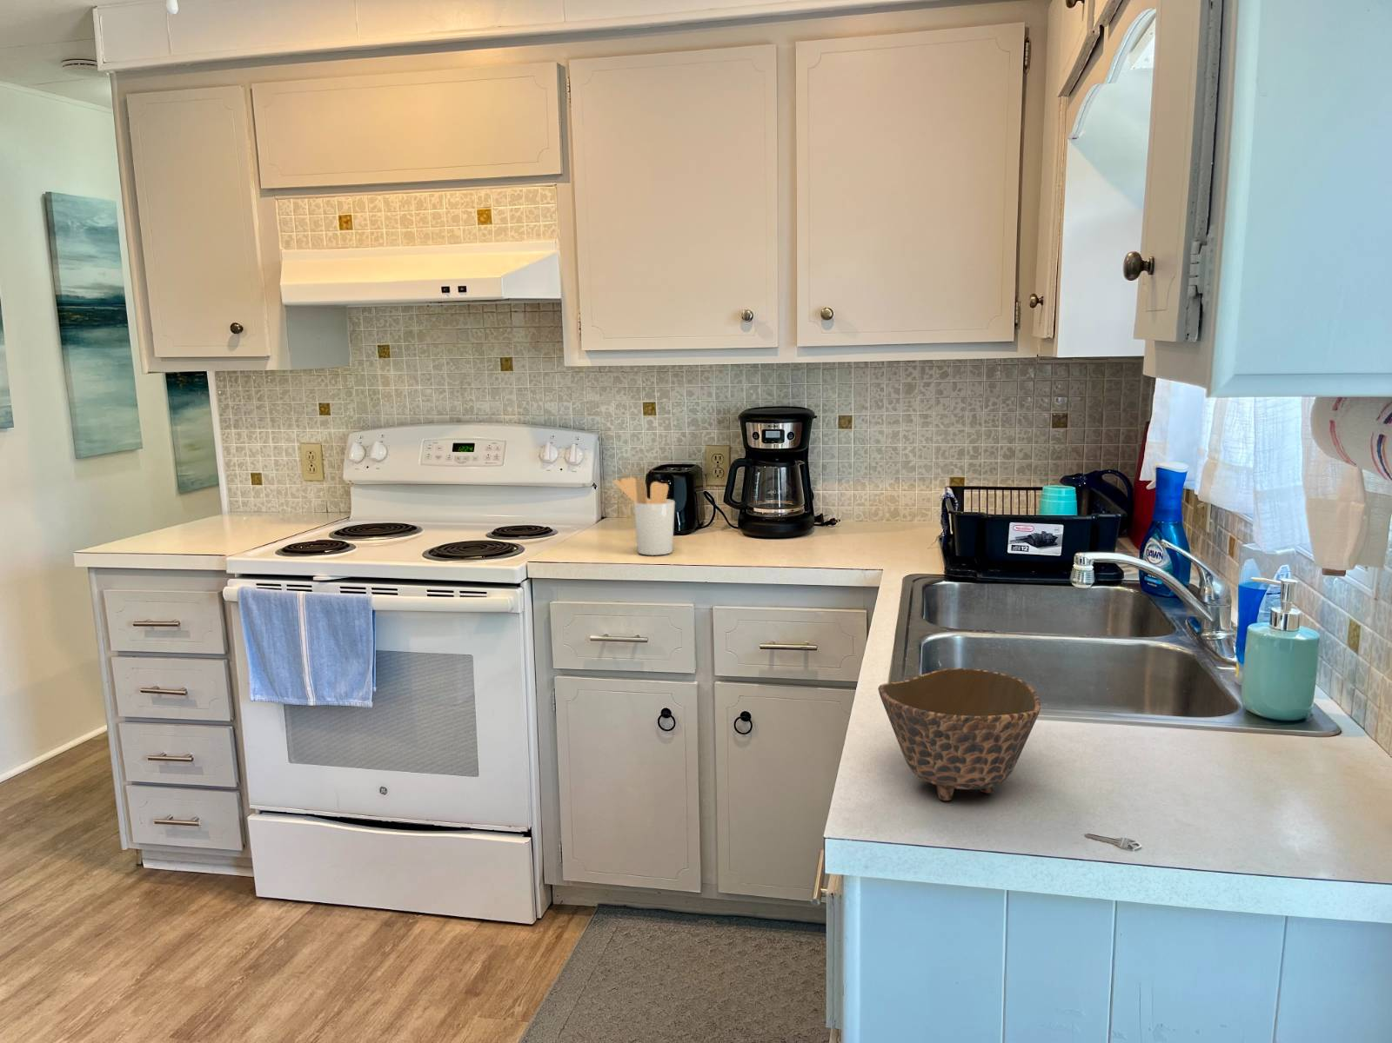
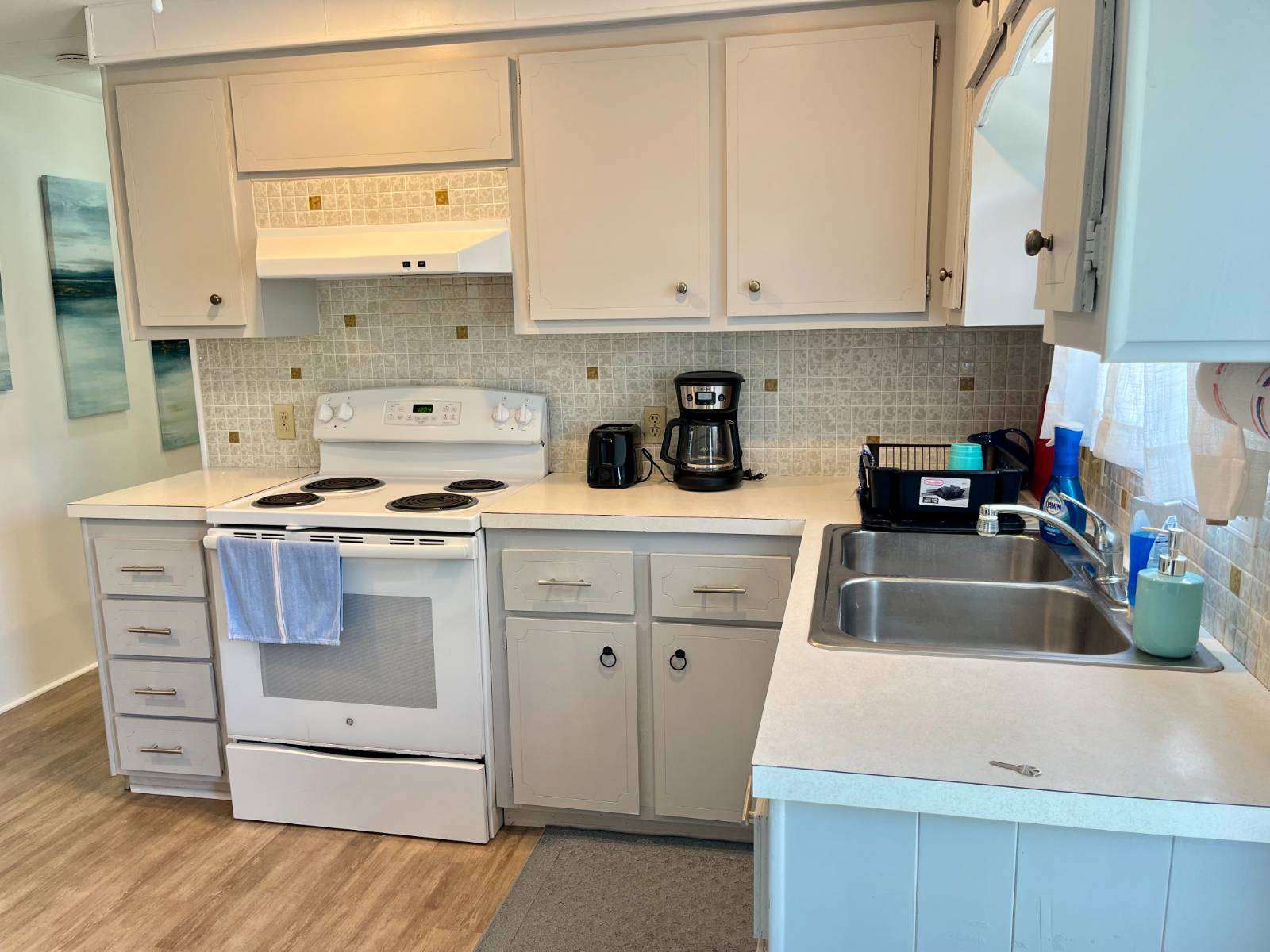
- utensil holder [613,477,676,557]
- bowl [877,667,1041,801]
